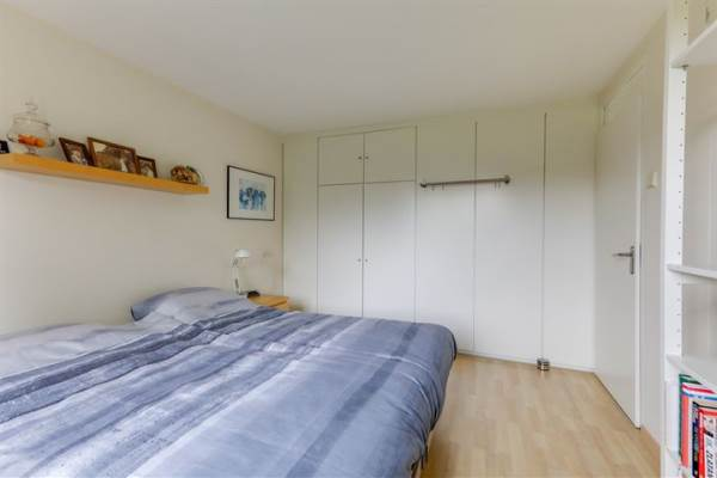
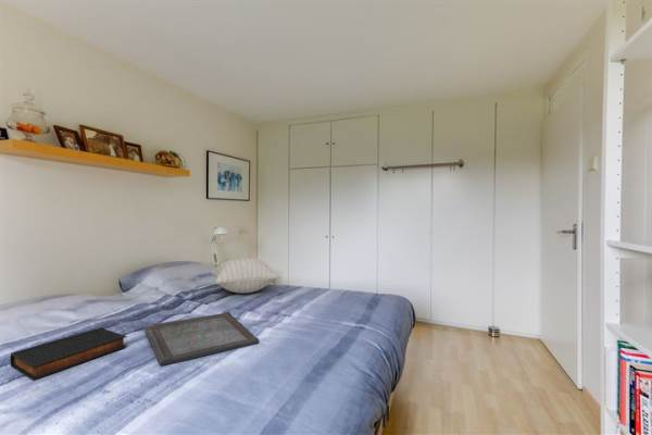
+ pillow [210,257,281,295]
+ book [9,326,127,381]
+ serving tray [143,311,261,366]
